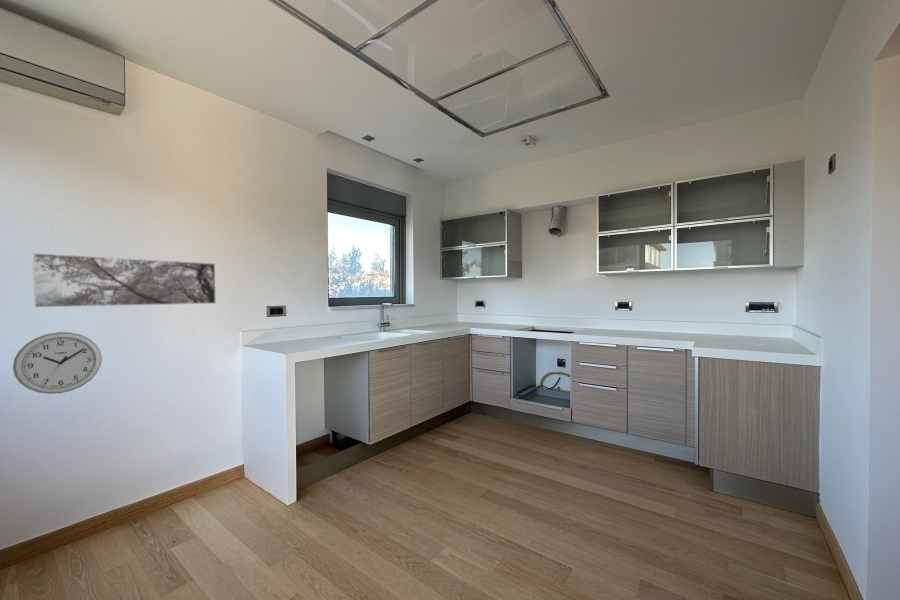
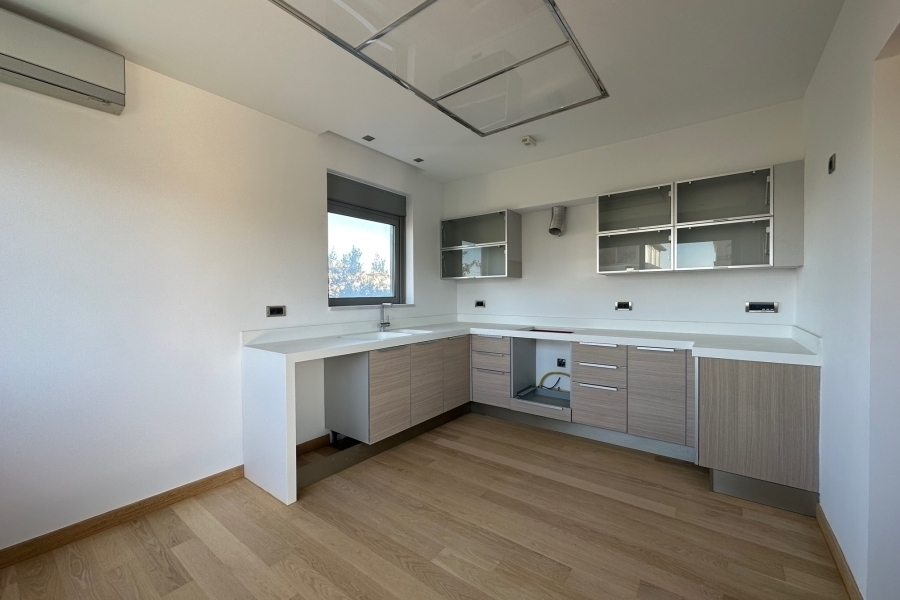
- wall clock [12,331,103,395]
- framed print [32,252,217,308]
